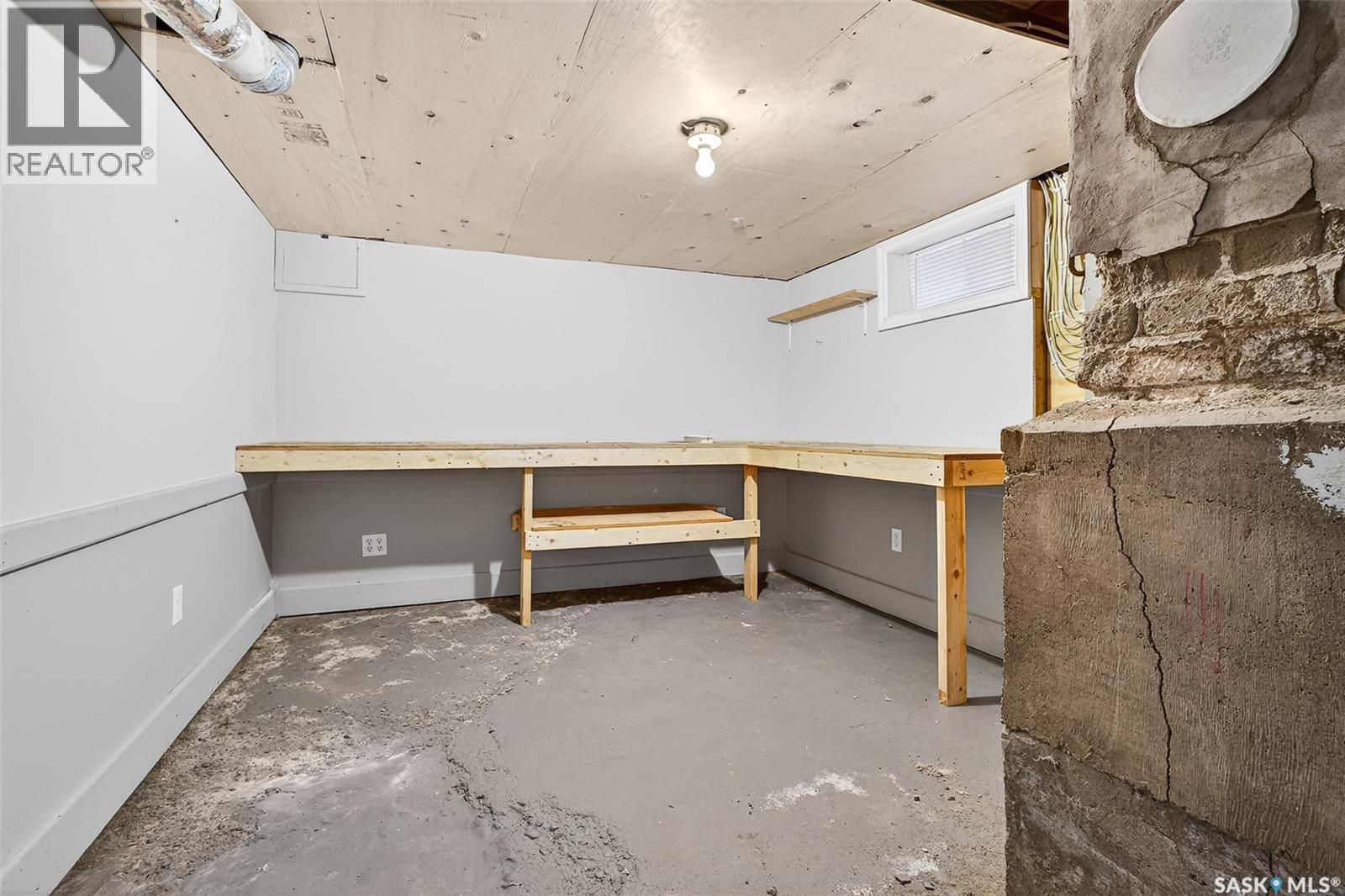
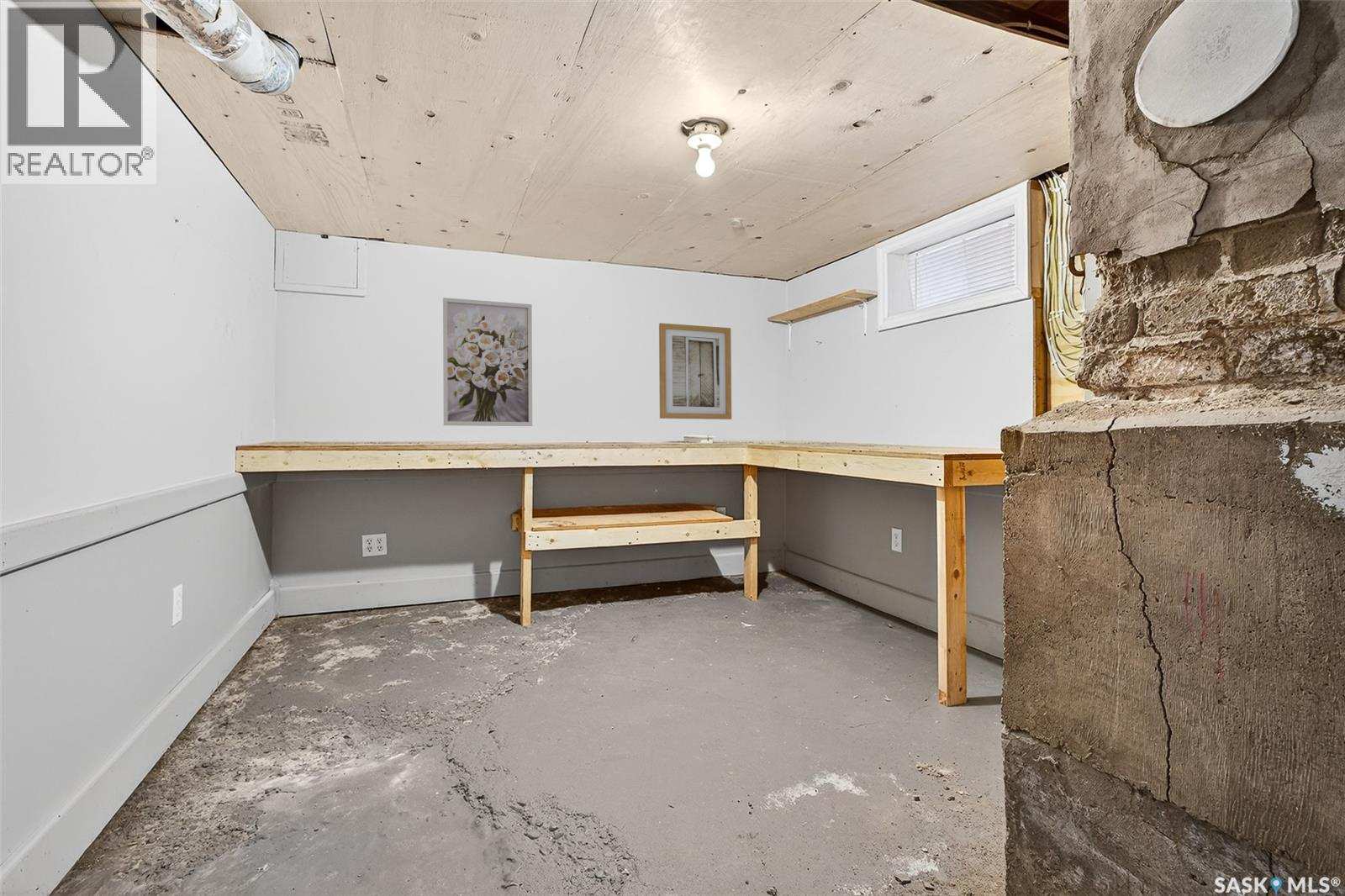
+ wall art [442,297,533,427]
+ wall art [658,322,732,420]
